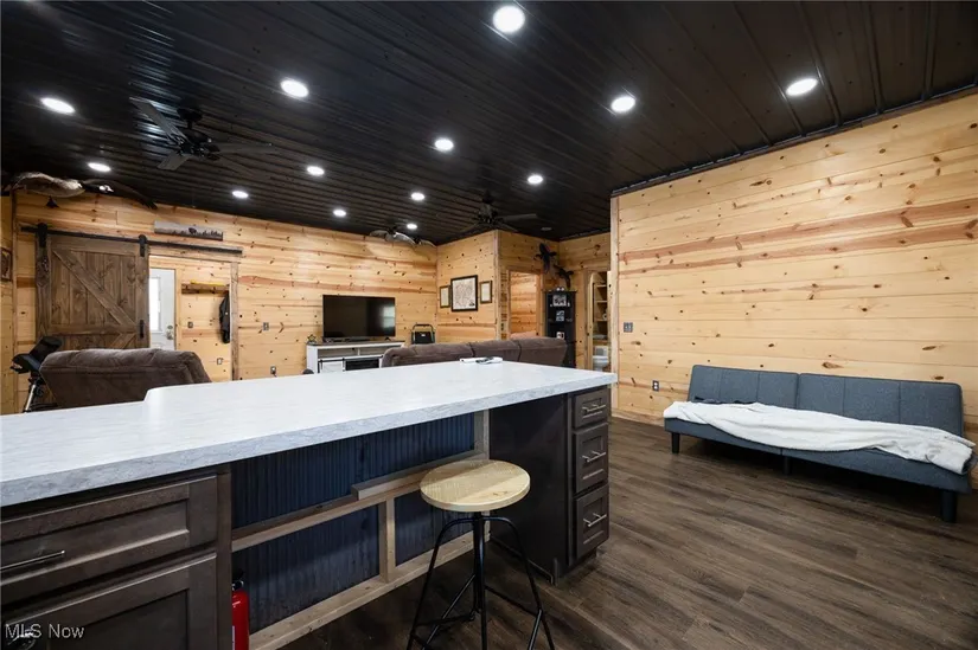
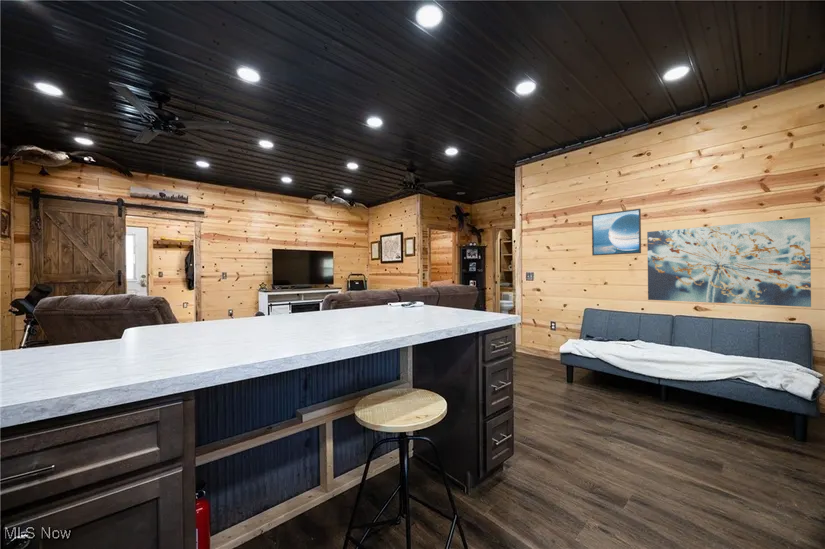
+ wall art [646,216,812,308]
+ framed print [591,208,642,257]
